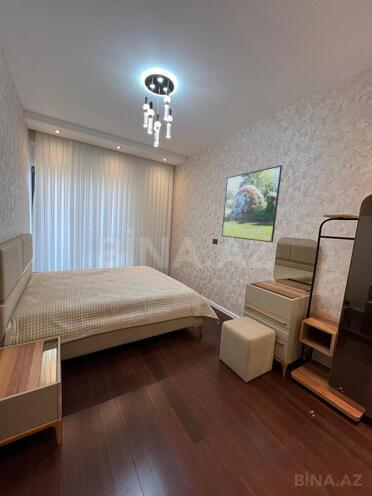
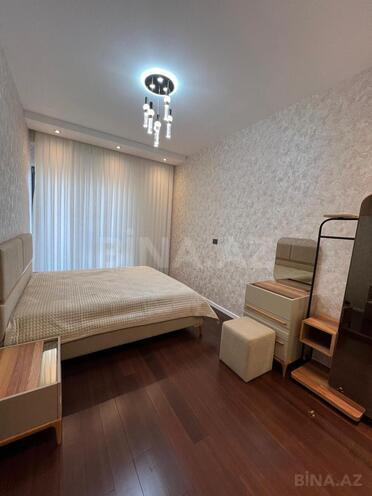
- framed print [221,164,283,243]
